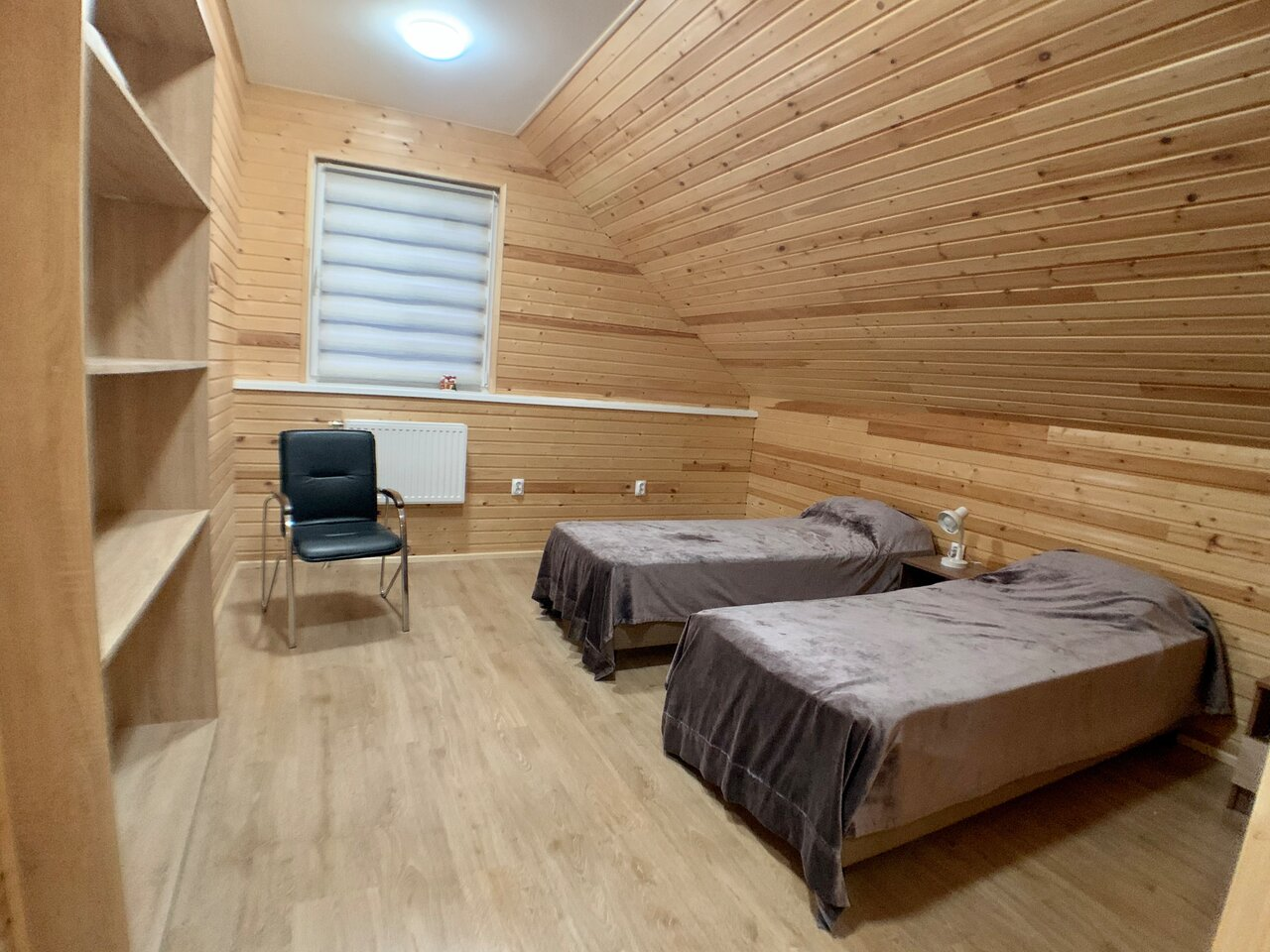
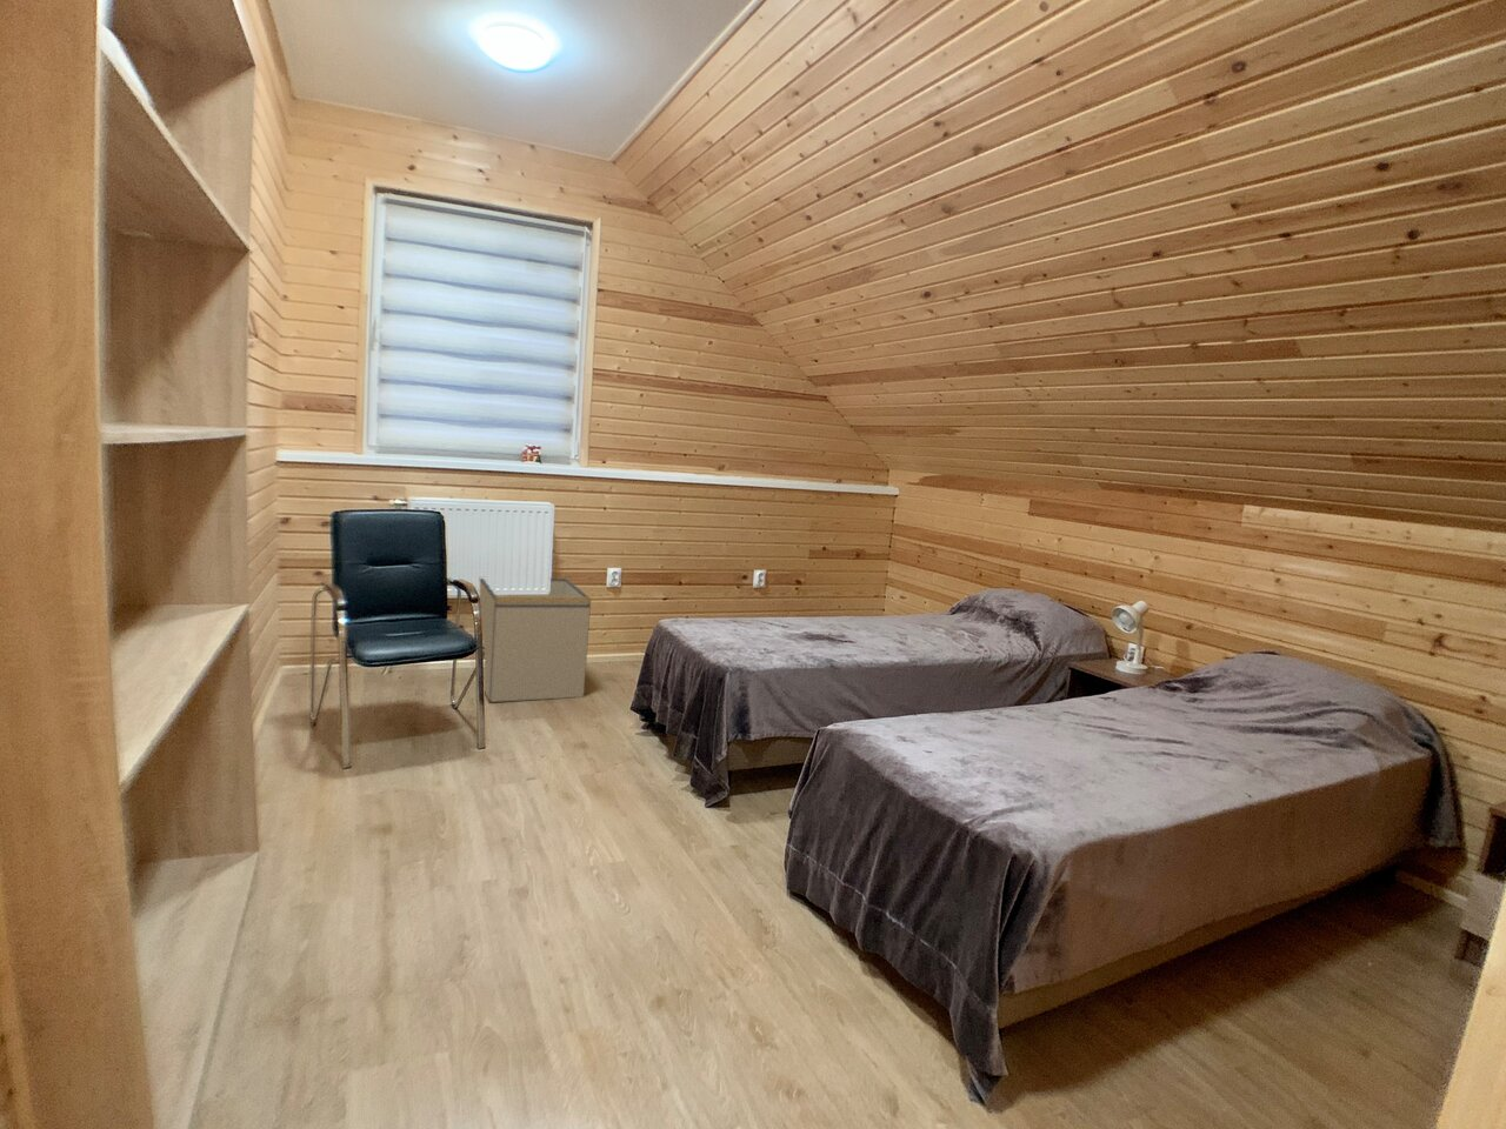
+ storage bin [478,578,592,703]
